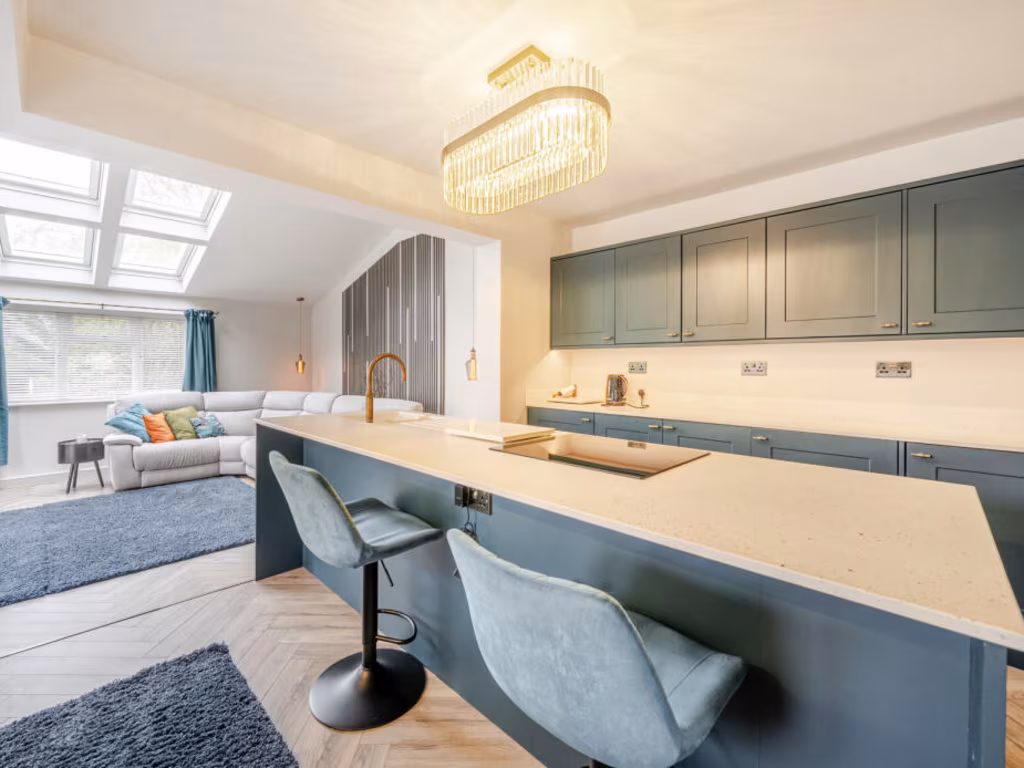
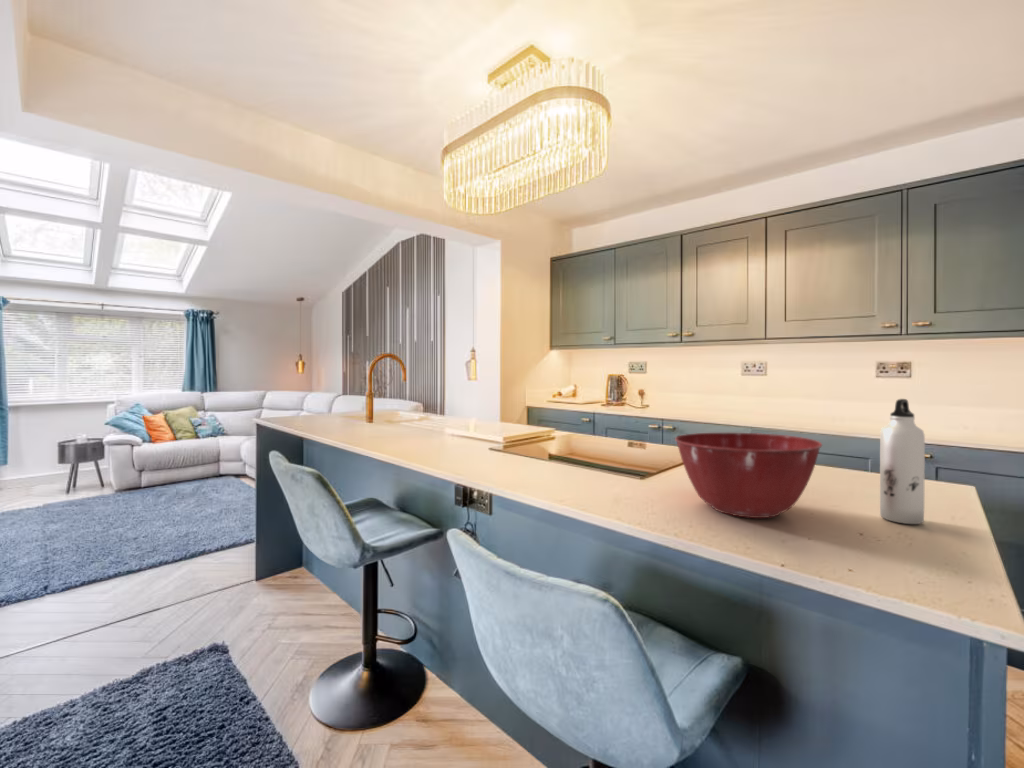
+ water bottle [879,398,926,525]
+ mixing bowl [674,432,823,519]
